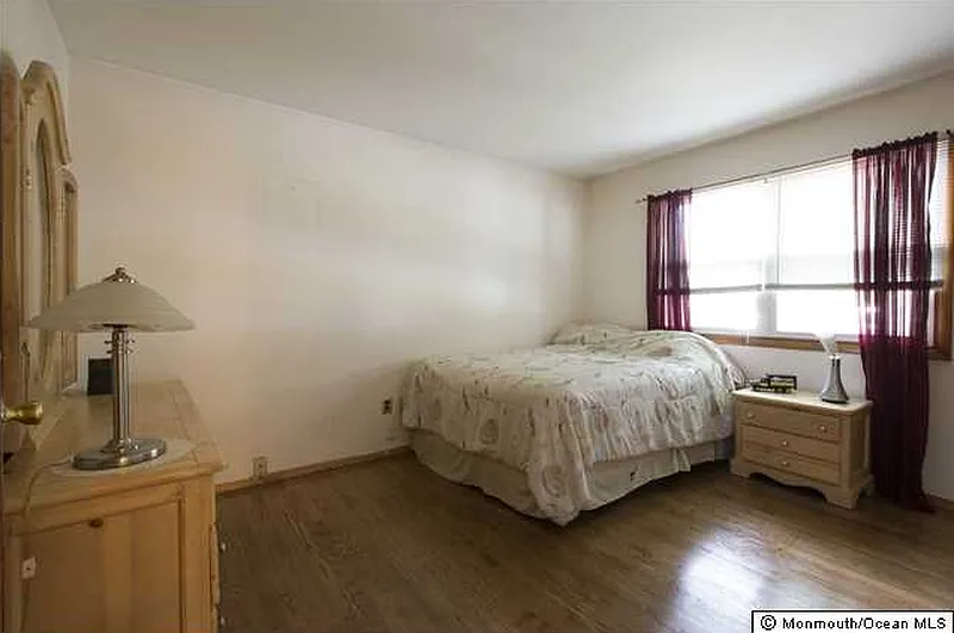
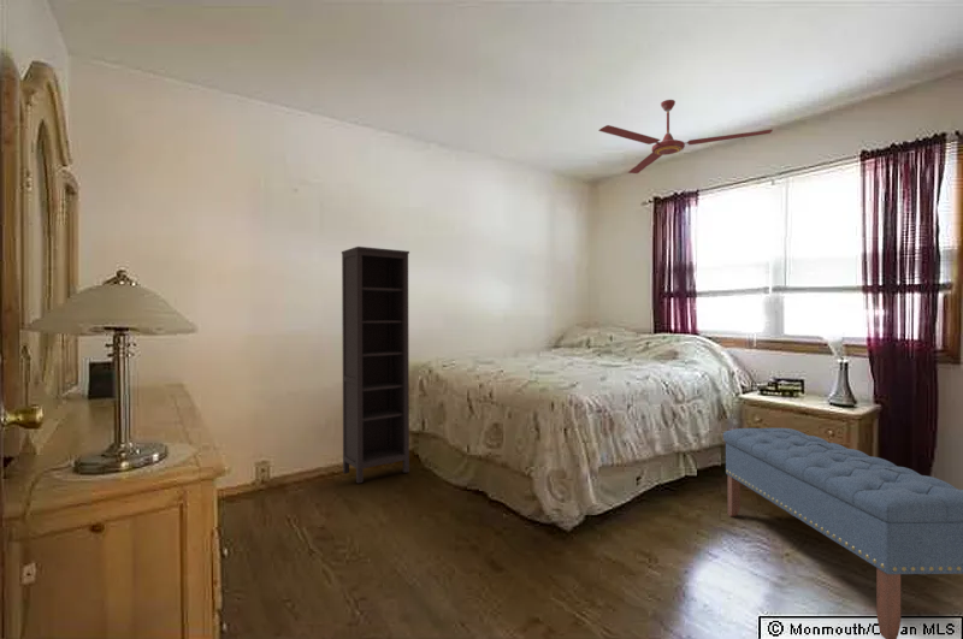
+ ceiling fan [597,99,773,174]
+ bookcase [341,245,410,485]
+ bench [722,427,963,639]
